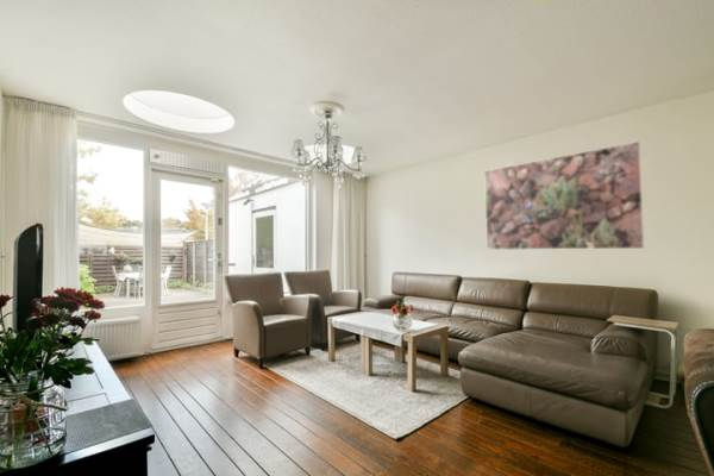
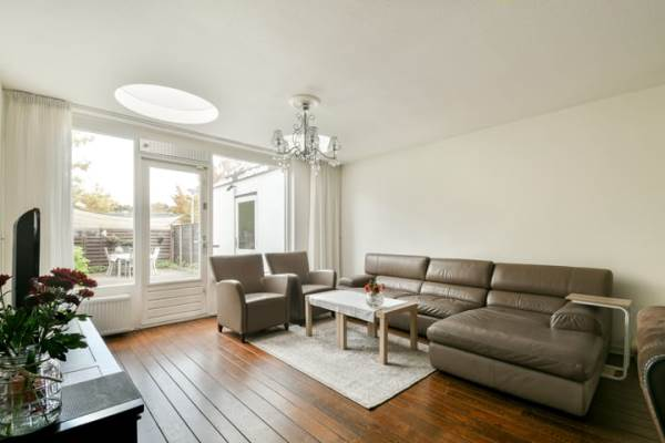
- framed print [483,140,645,251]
